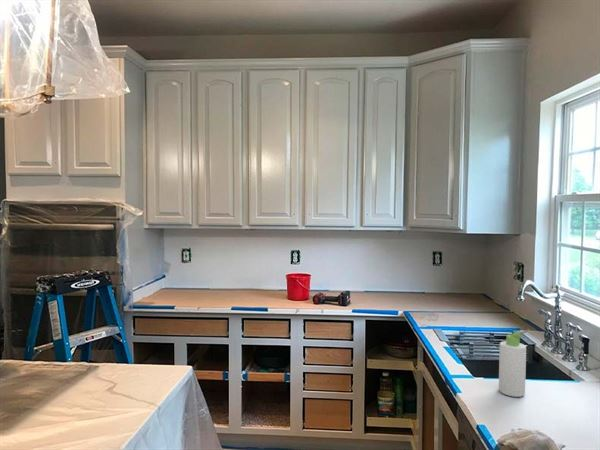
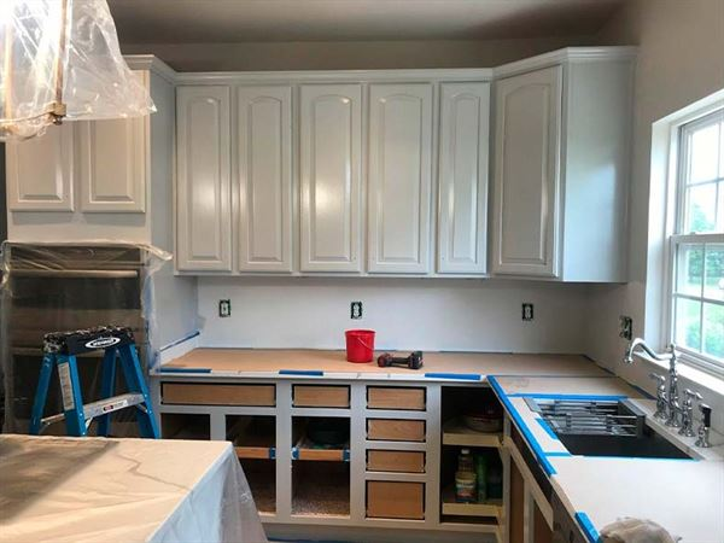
- bottle [498,328,530,398]
